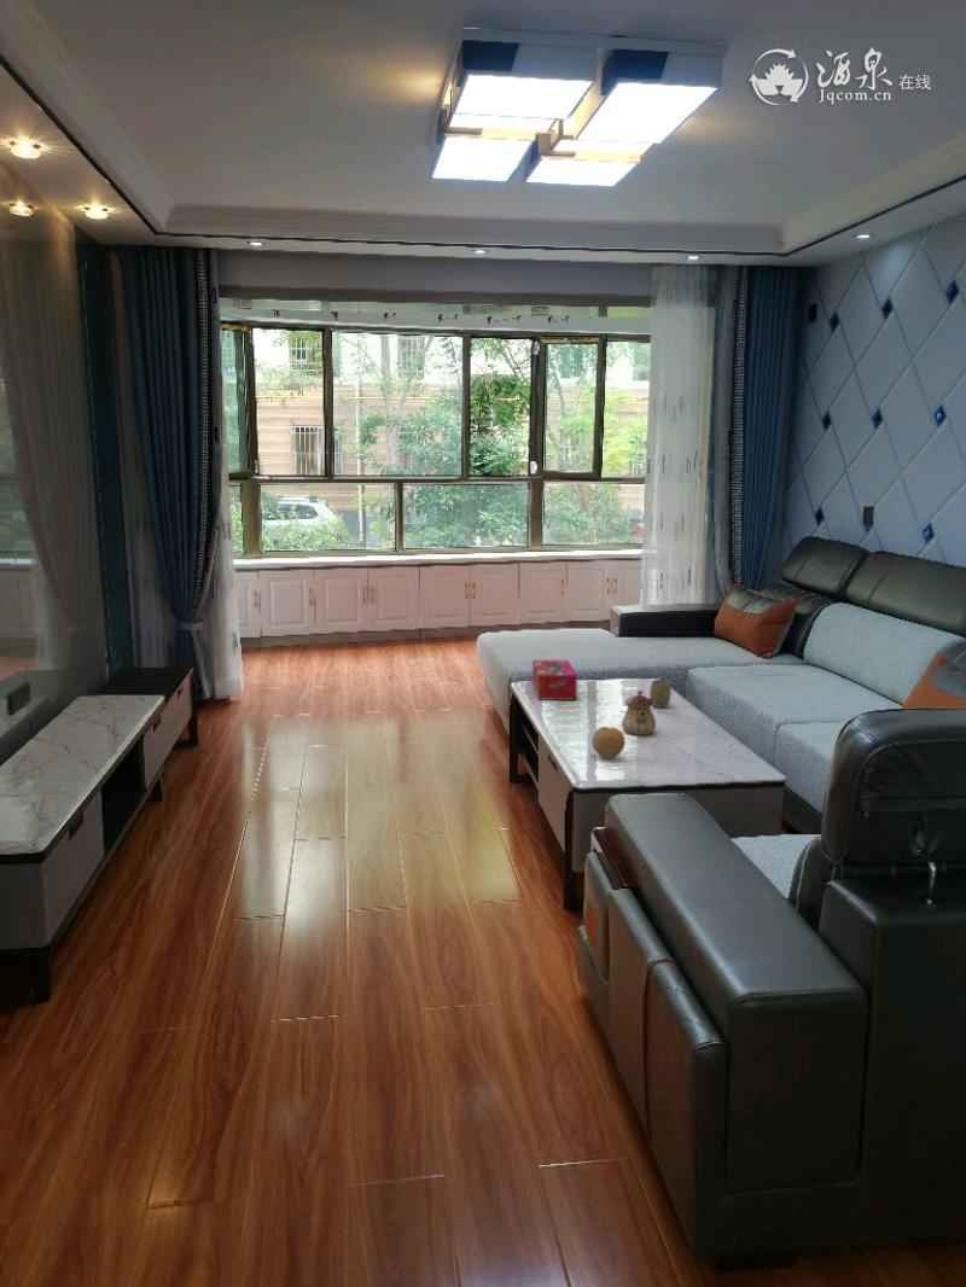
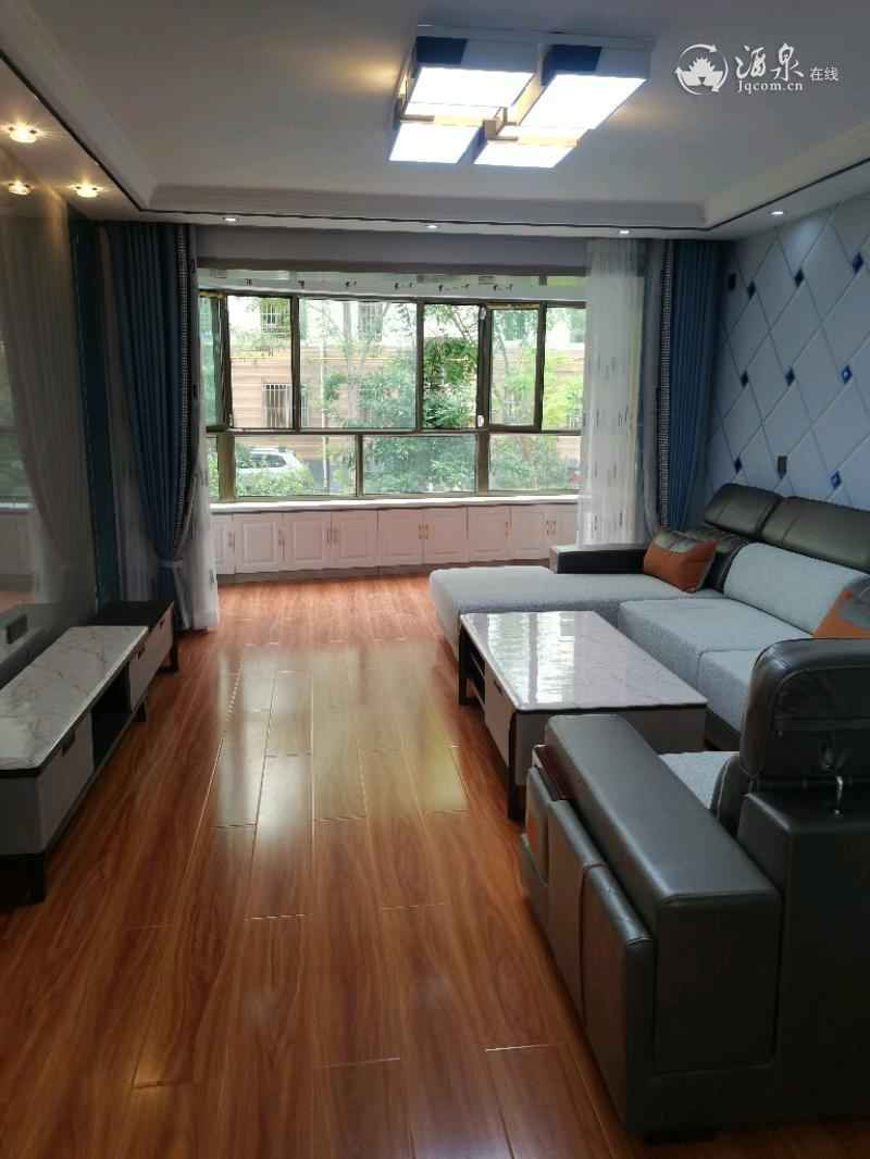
- cup [648,679,673,709]
- fruit [590,726,627,759]
- teapot [621,689,657,736]
- tissue box [531,659,578,701]
